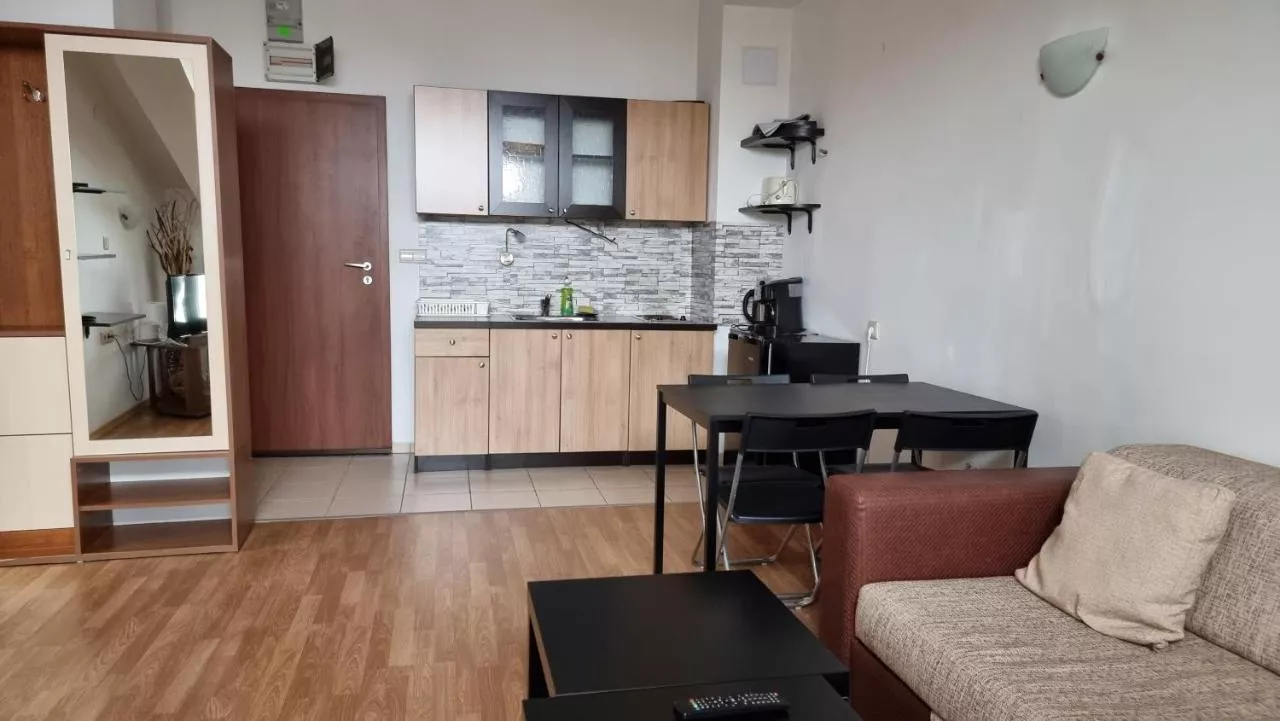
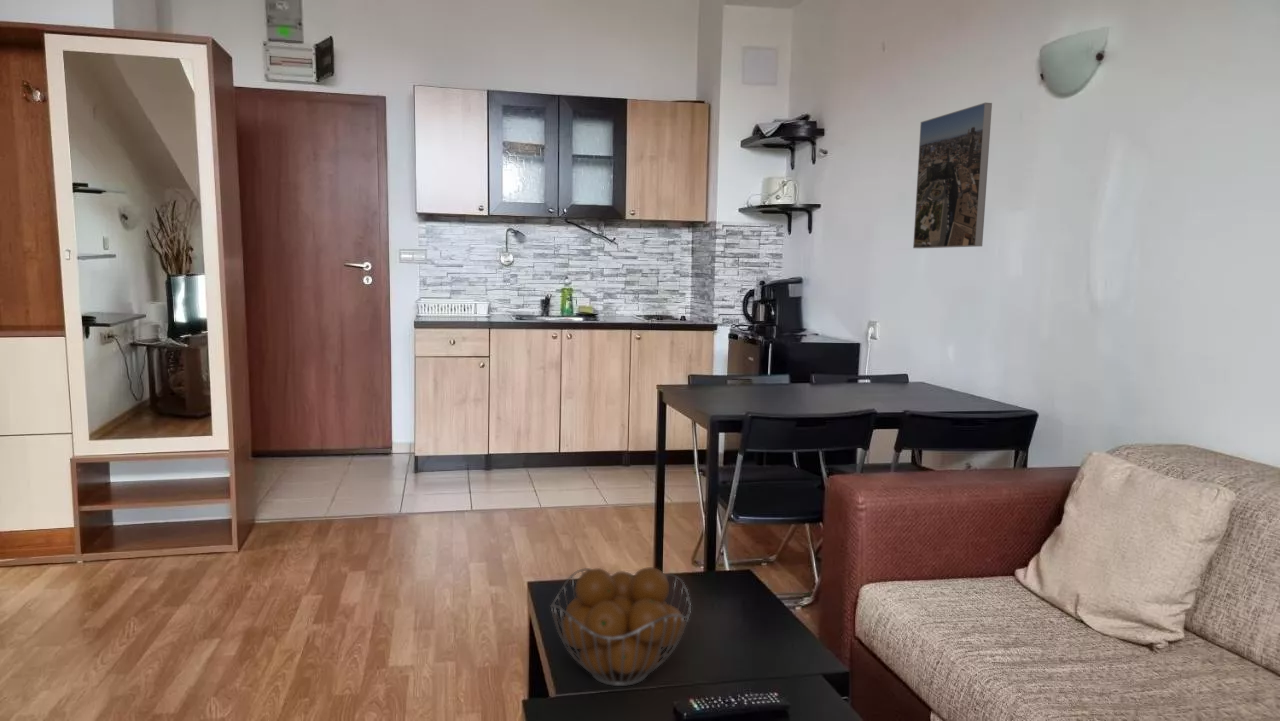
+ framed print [912,102,993,249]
+ fruit basket [549,566,692,687]
